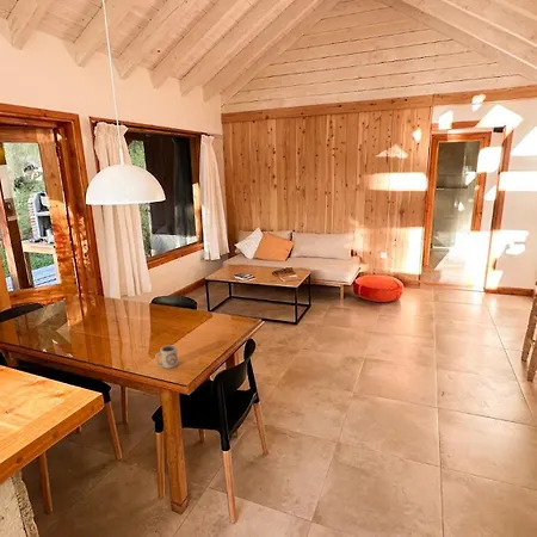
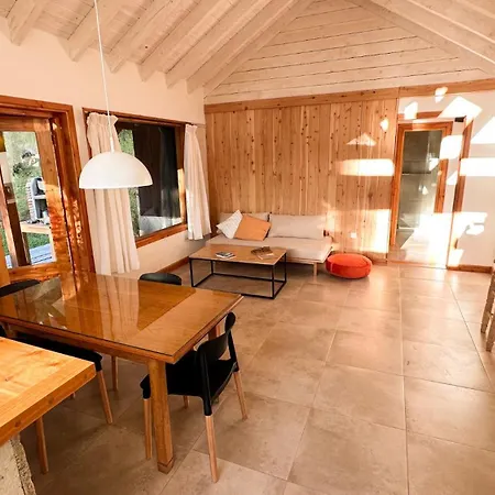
- cup [154,344,179,370]
